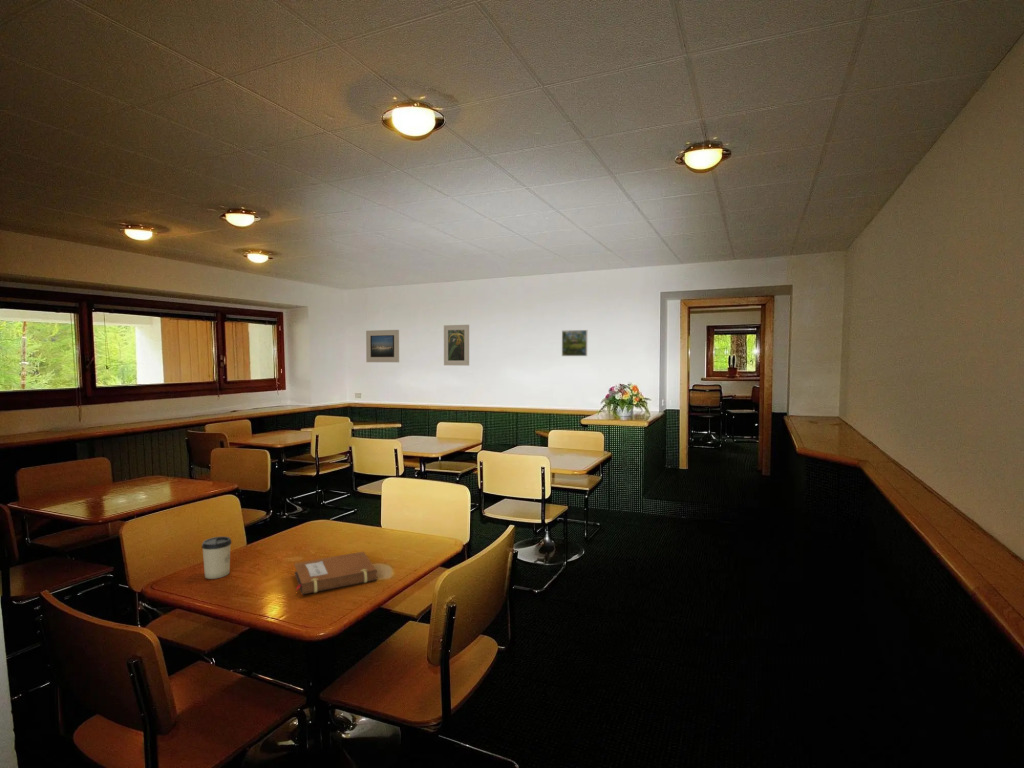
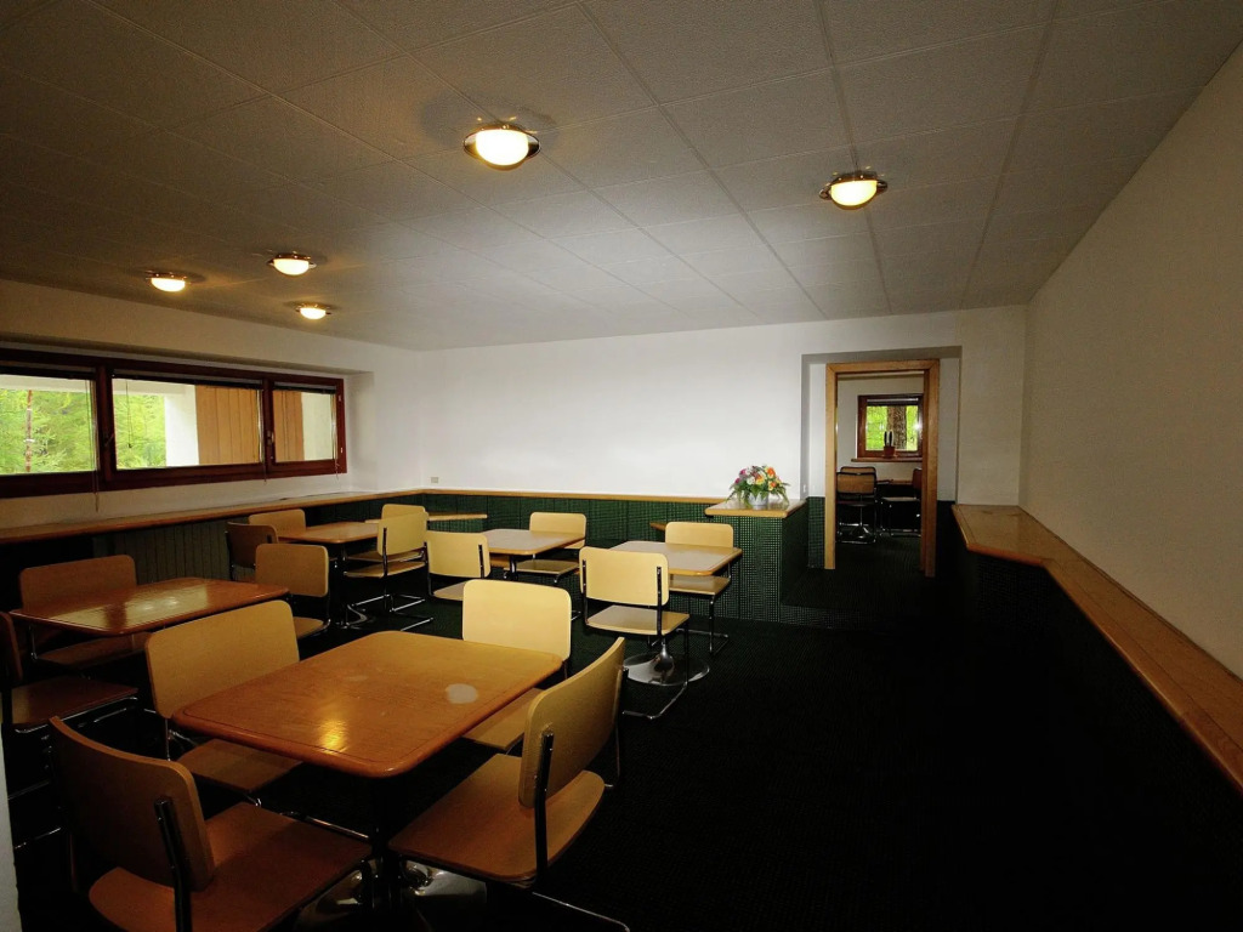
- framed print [443,324,470,367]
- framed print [561,329,588,357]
- cup [201,536,233,580]
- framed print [365,329,400,363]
- notebook [293,551,378,596]
